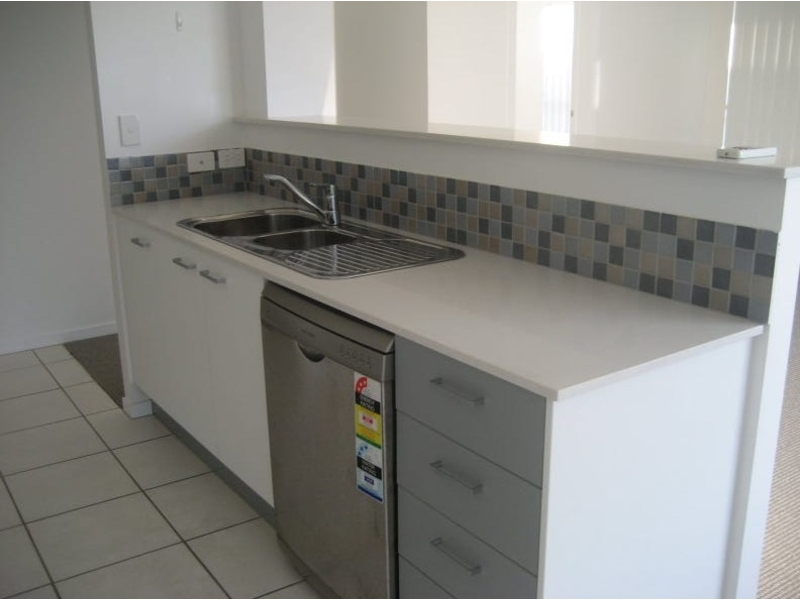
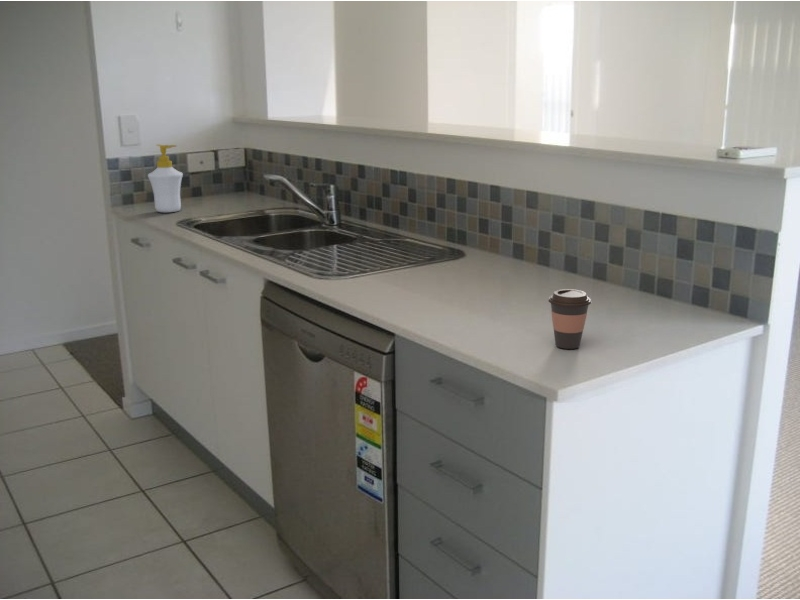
+ coffee cup [547,288,592,350]
+ soap bottle [147,143,184,213]
